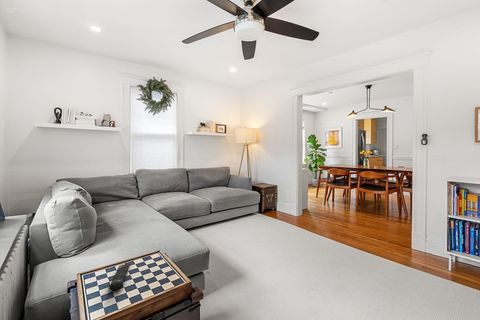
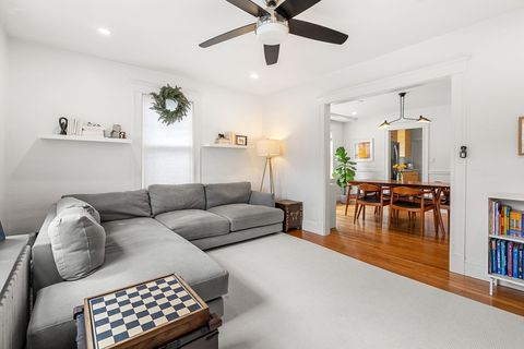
- remote control [108,263,131,291]
